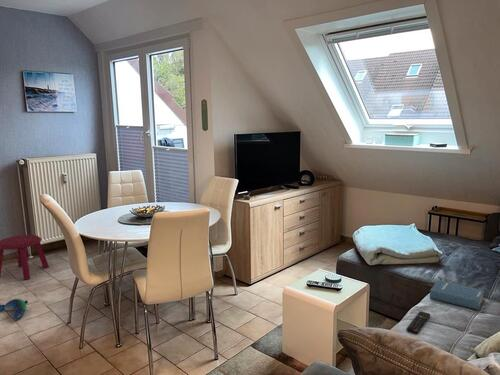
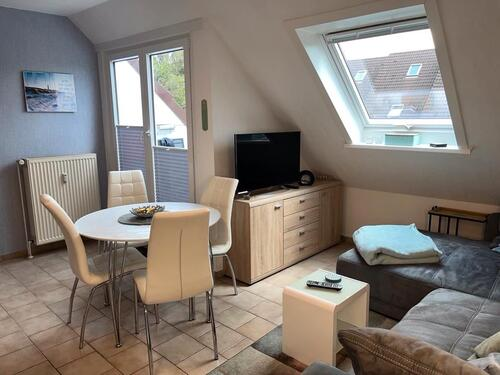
- stool [0,234,50,280]
- plush toy [0,298,29,322]
- hardback book [429,279,485,311]
- remote control [405,310,431,335]
